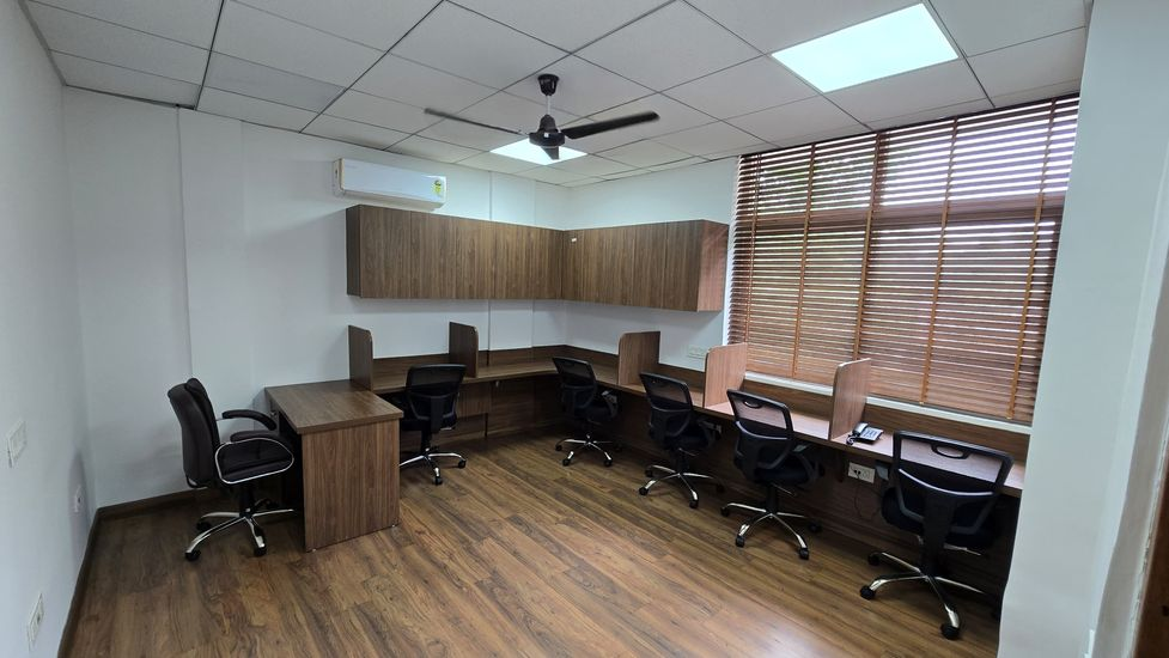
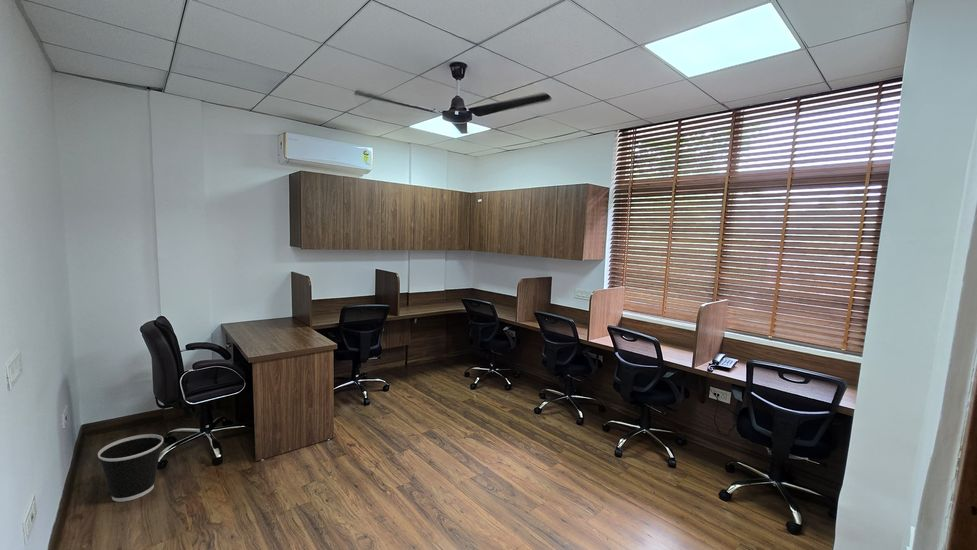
+ wastebasket [97,433,164,503]
